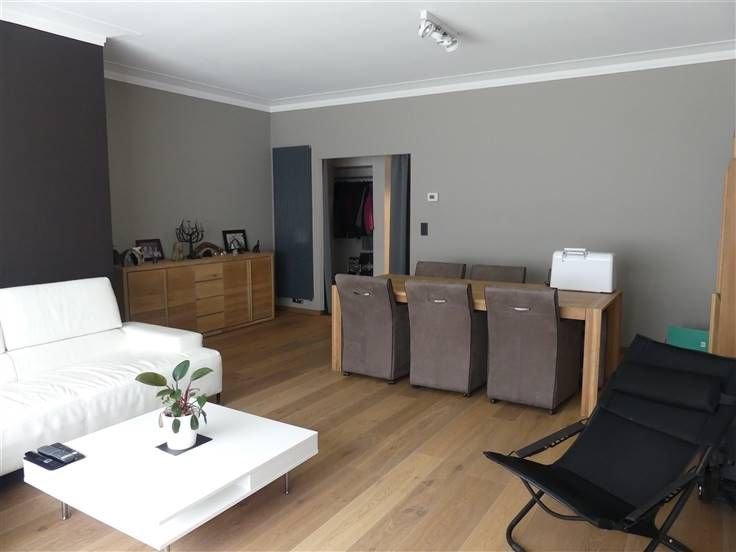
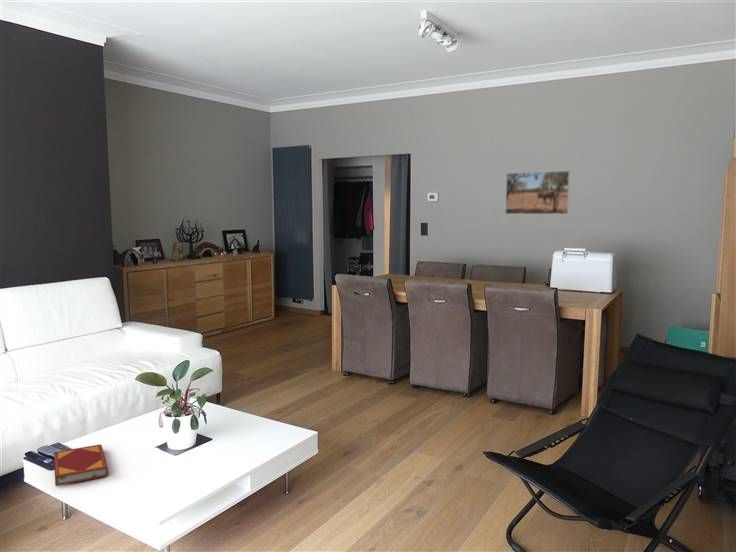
+ hardback book [53,443,109,487]
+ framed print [504,170,571,215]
